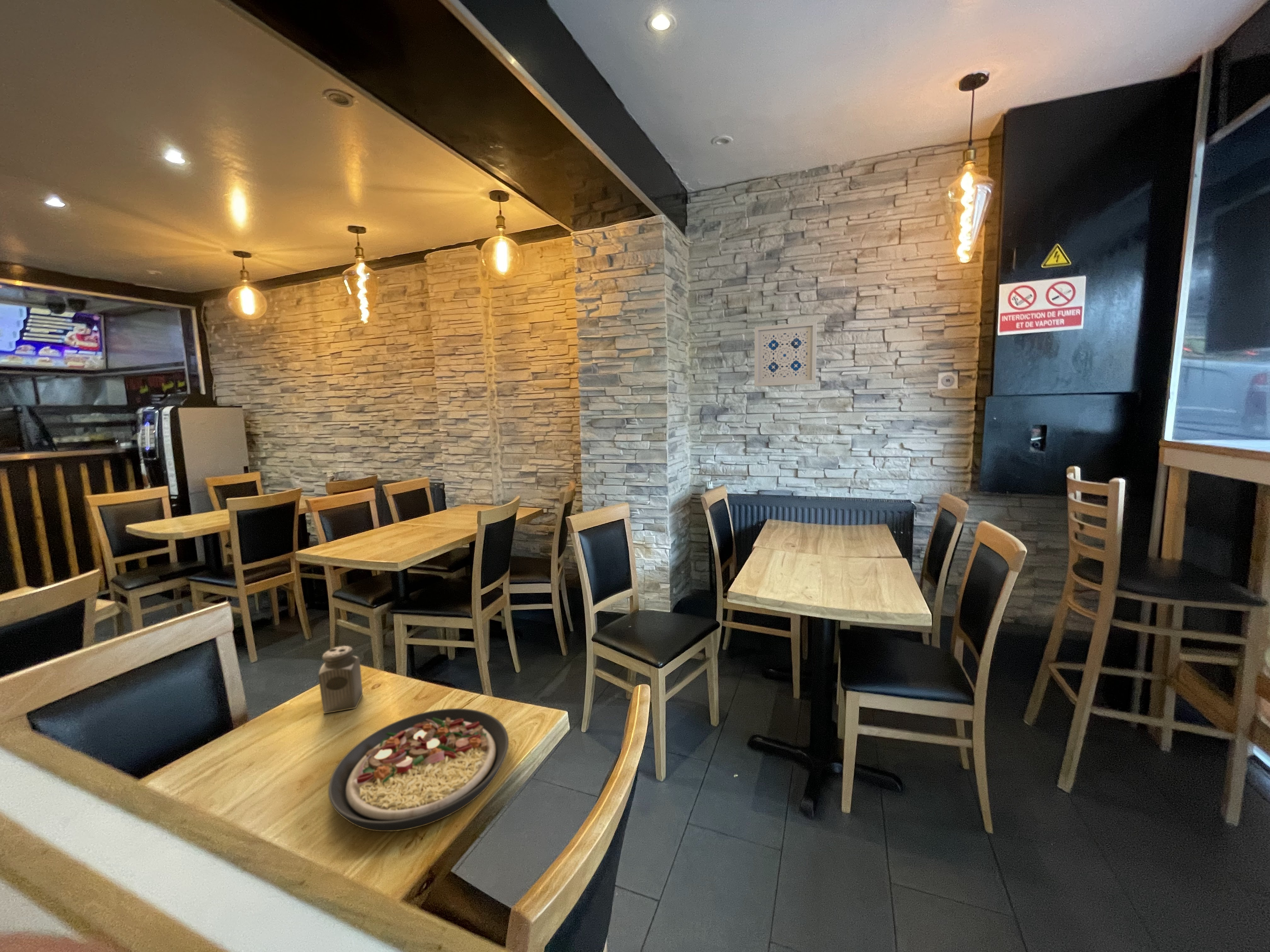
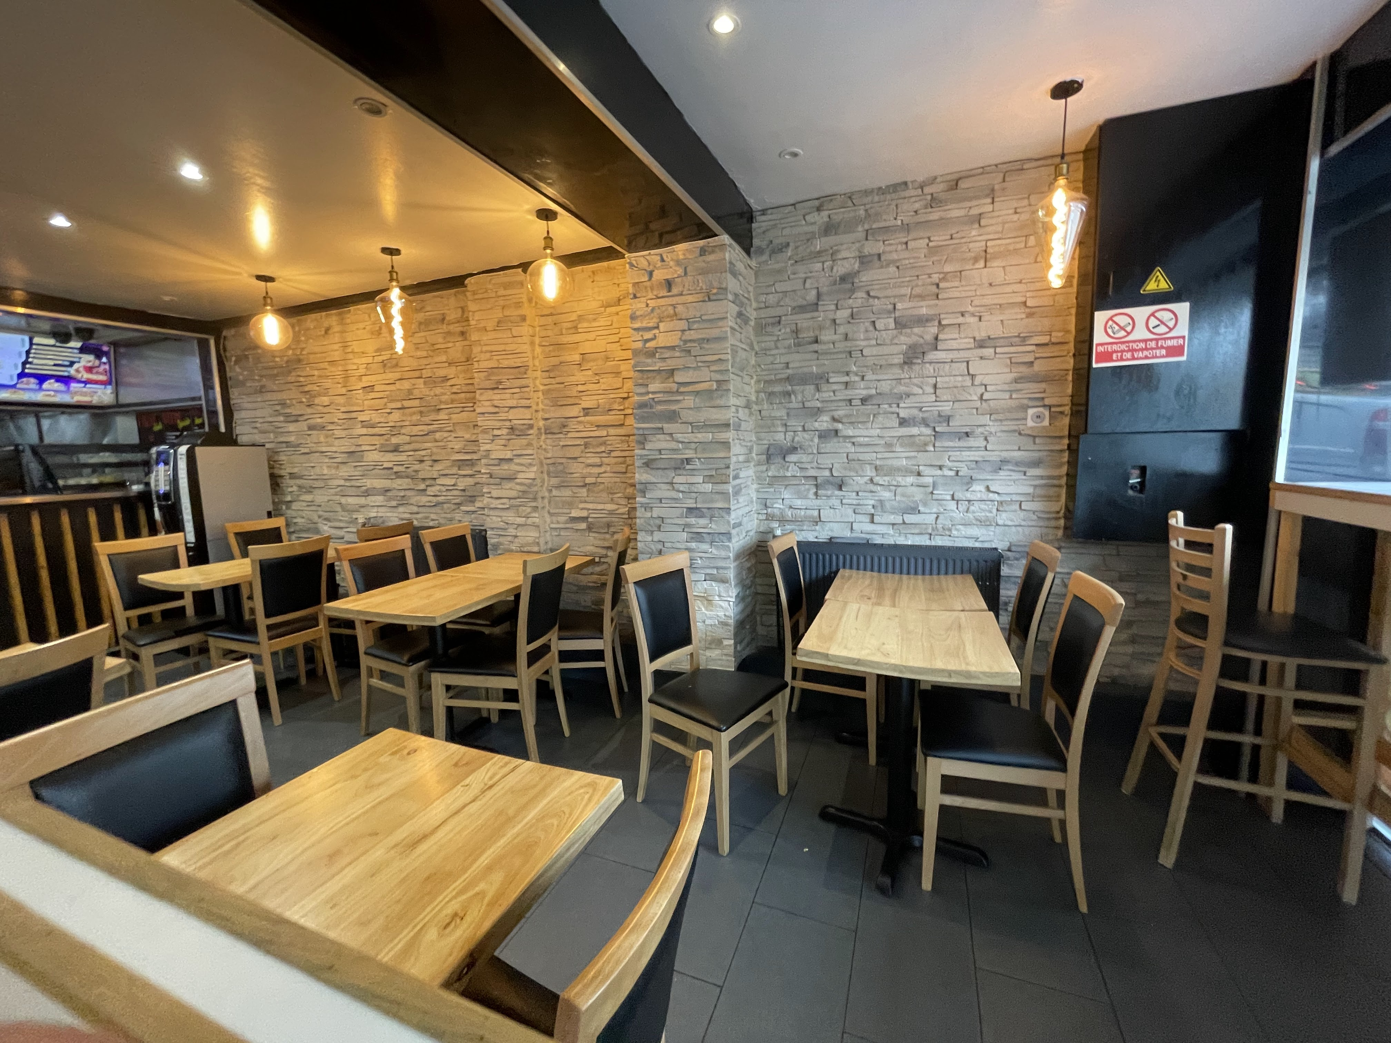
- wall art [754,321,817,387]
- plate [328,708,509,832]
- salt shaker [318,646,363,714]
